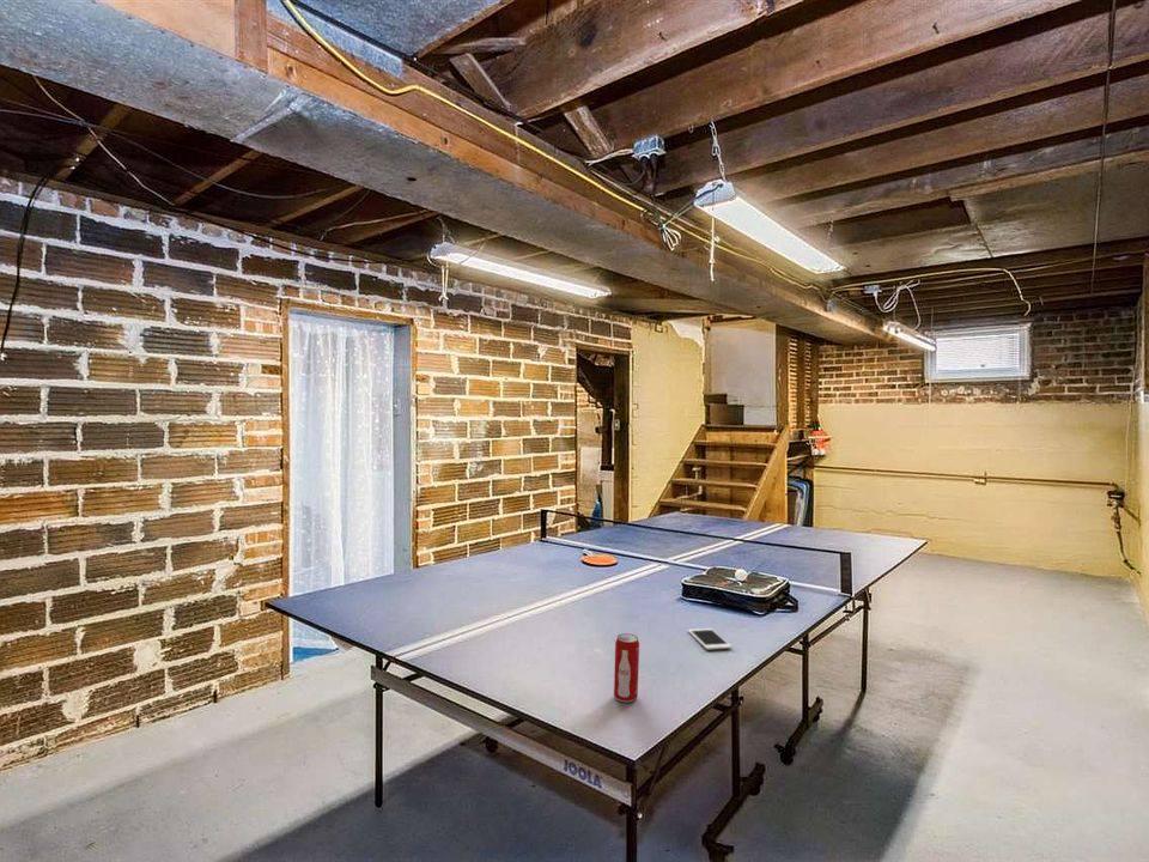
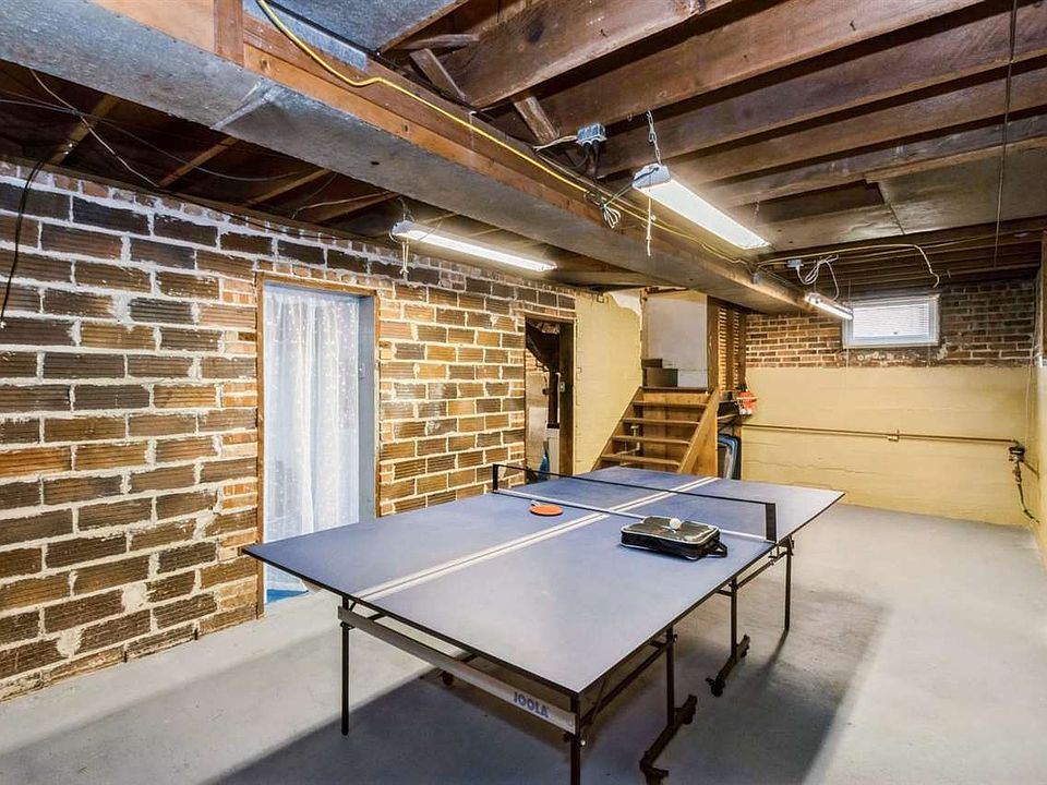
- cell phone [687,627,732,651]
- beverage can [613,632,640,703]
